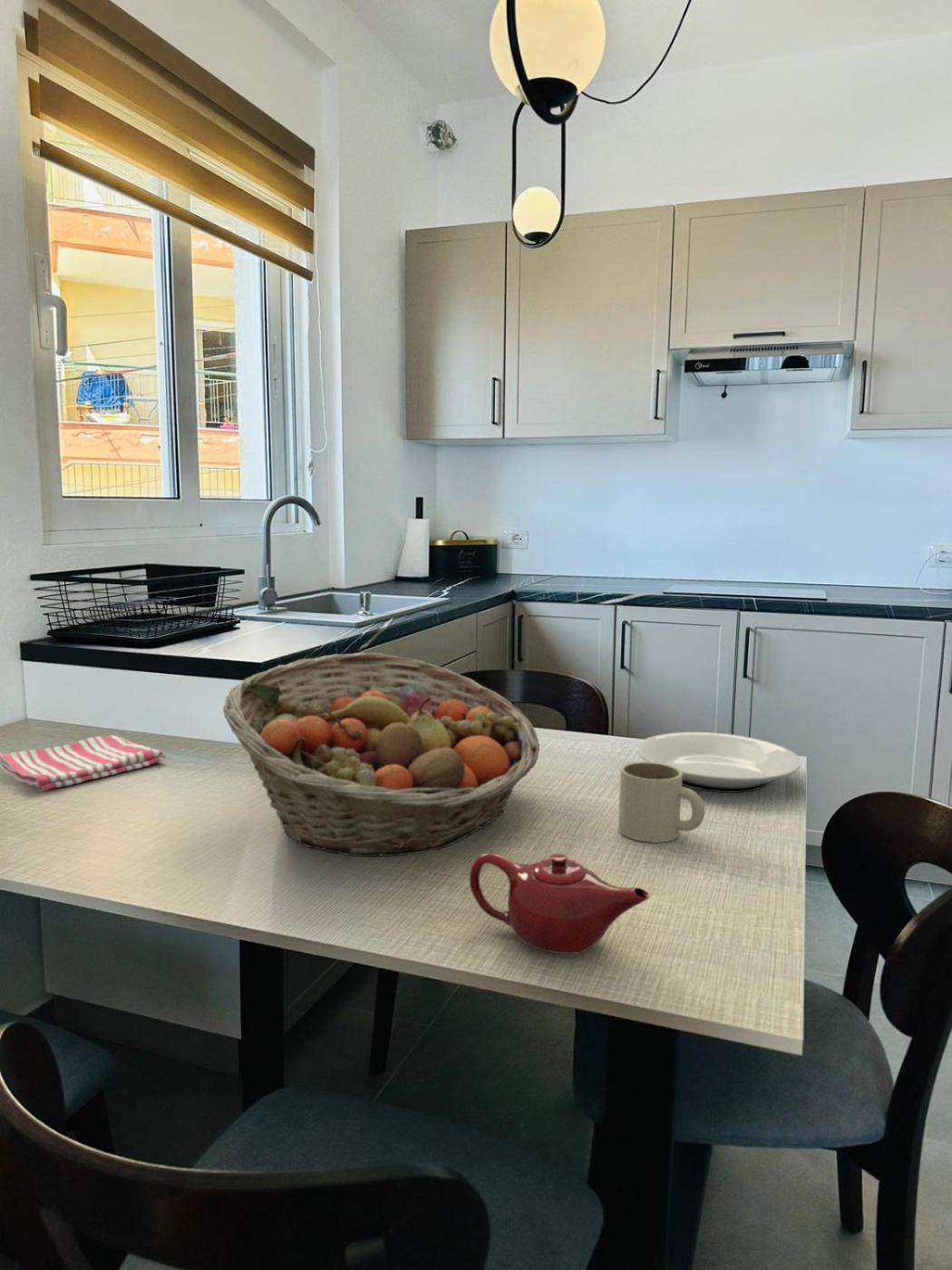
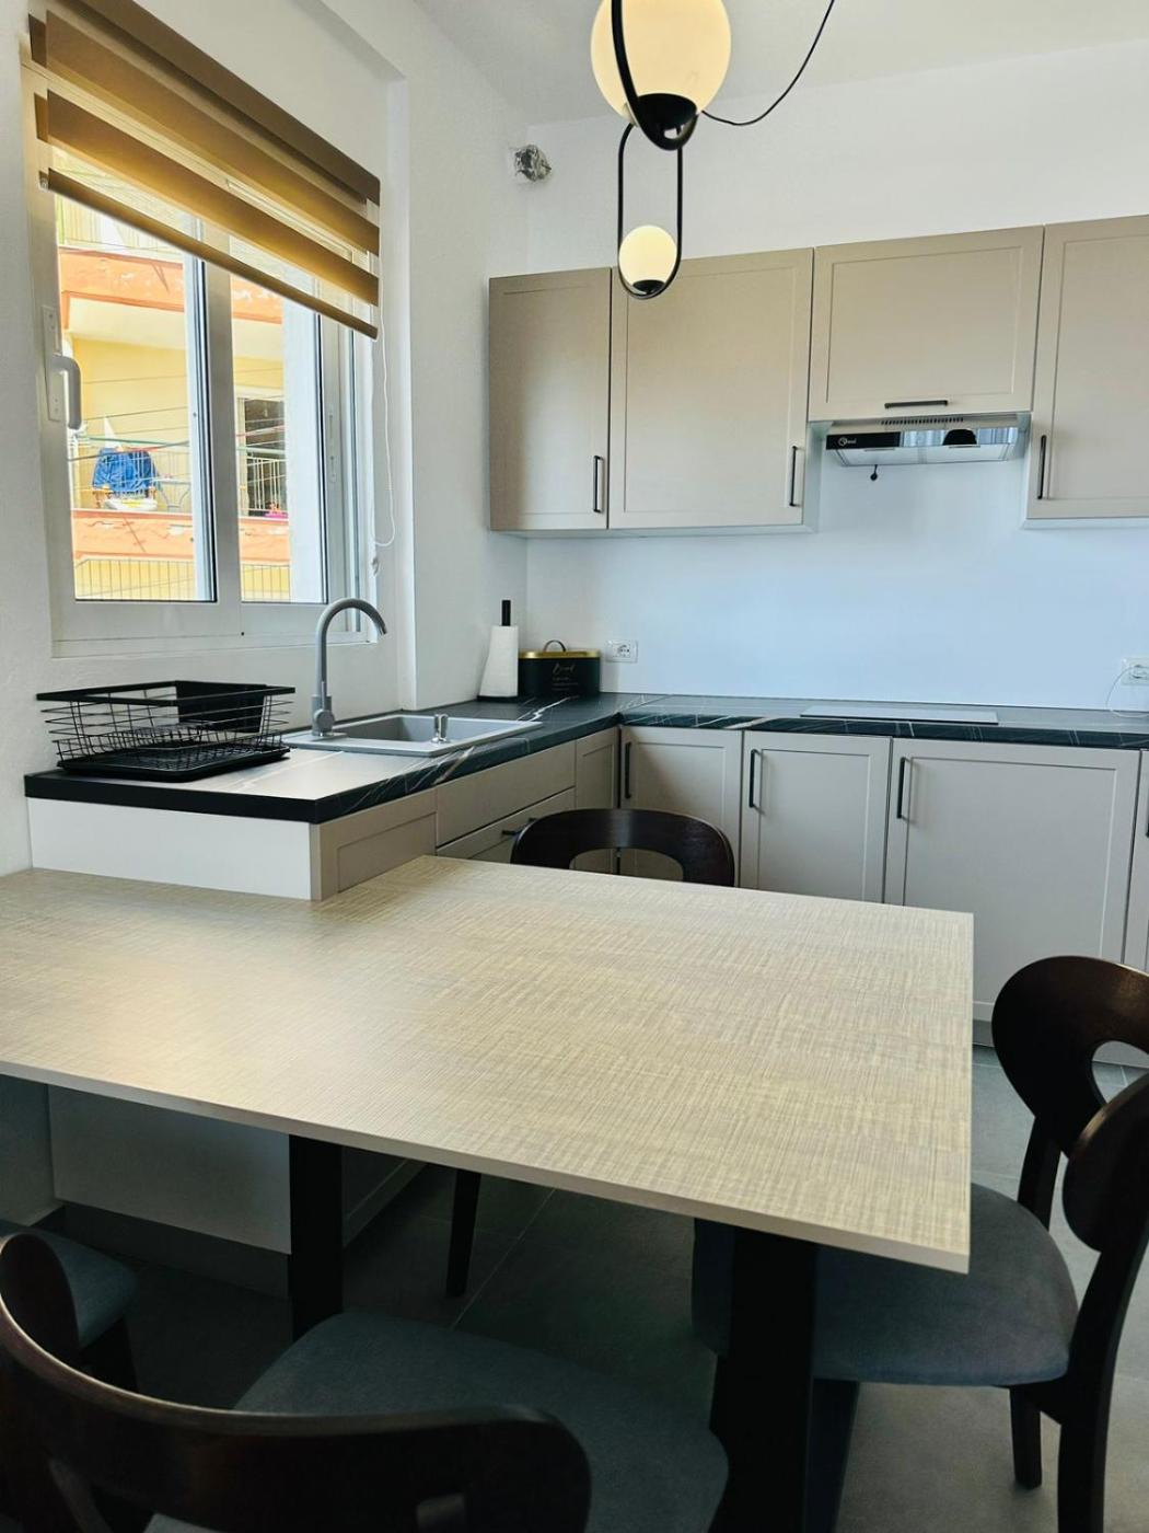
- teapot [469,852,651,955]
- dish towel [0,735,167,793]
- fruit basket [222,652,540,857]
- mug [617,761,706,844]
- plate [636,731,802,794]
